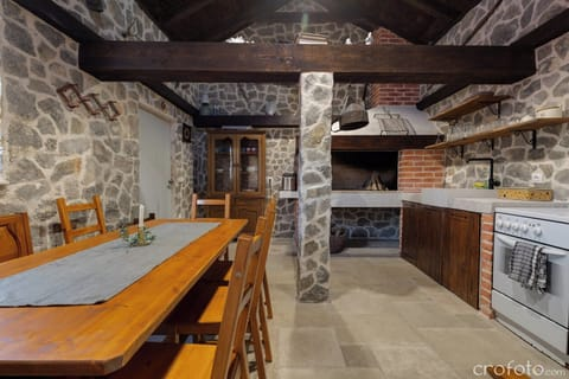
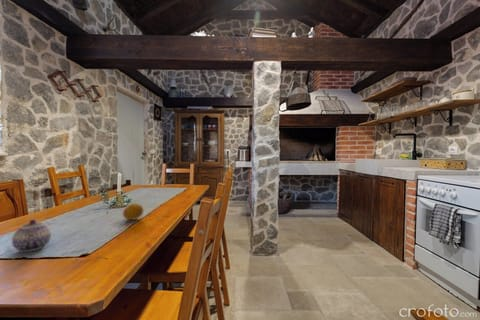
+ fruit [122,202,145,221]
+ teapot [11,219,52,253]
